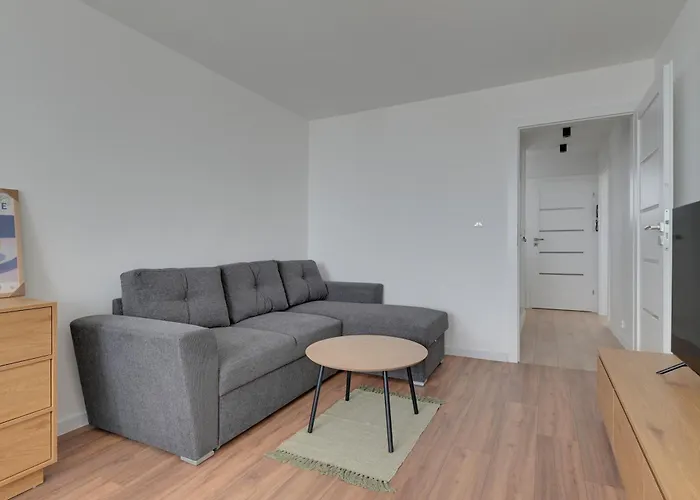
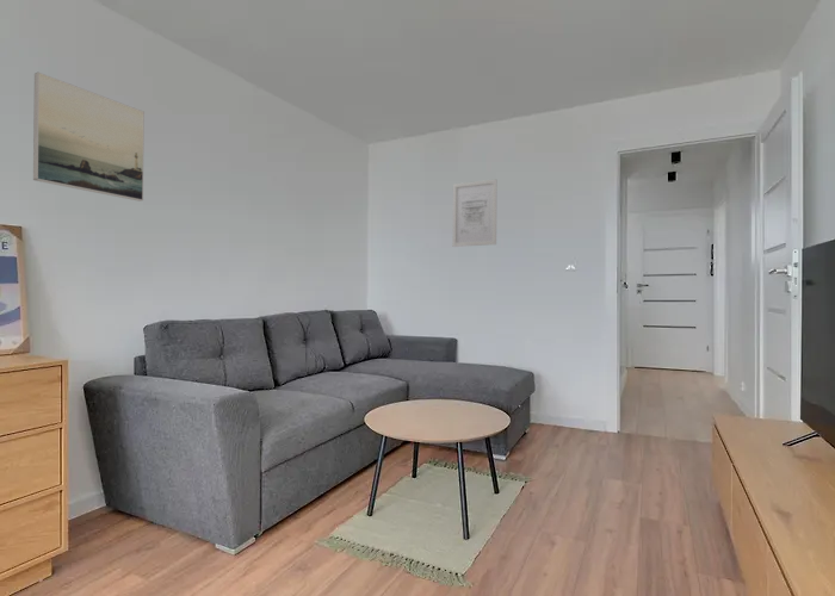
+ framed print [32,72,146,203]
+ wall art [452,178,497,248]
